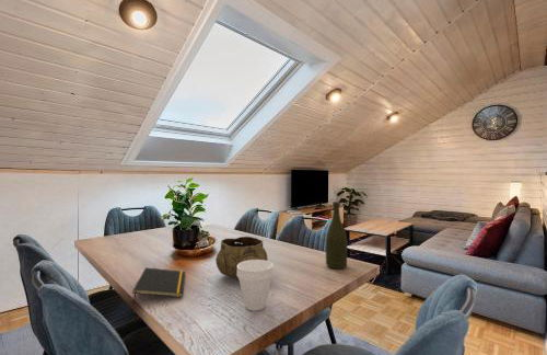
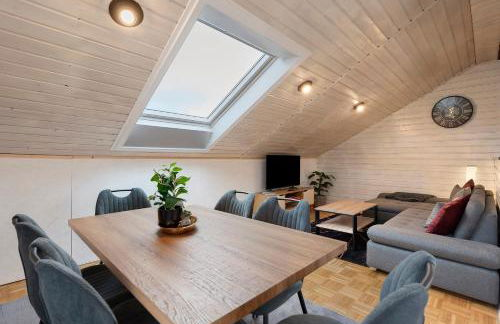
- cup [237,260,275,312]
- notepad [131,266,187,305]
- decorative bowl [214,236,269,280]
- bottle [325,201,348,270]
